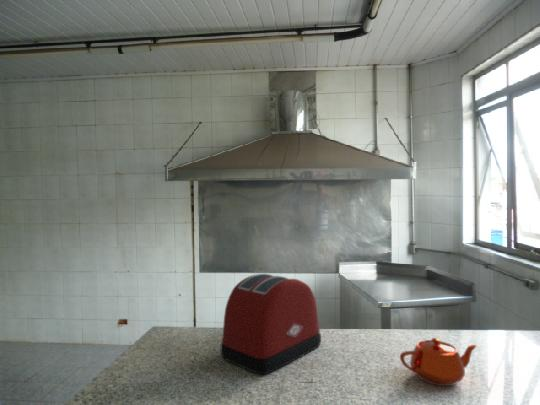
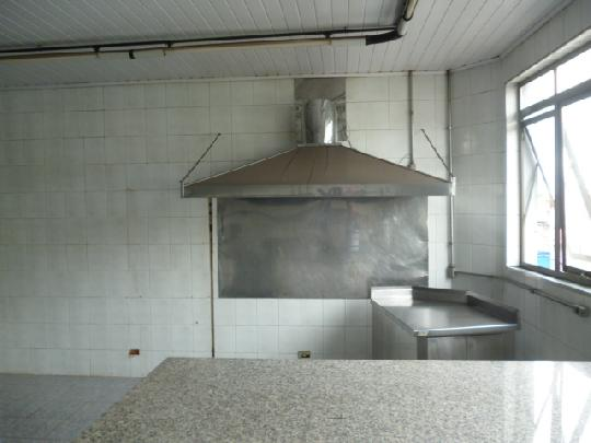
- toaster [219,273,322,375]
- teapot [399,337,479,387]
